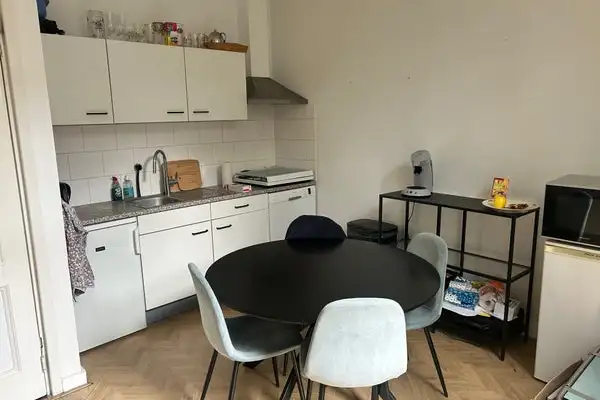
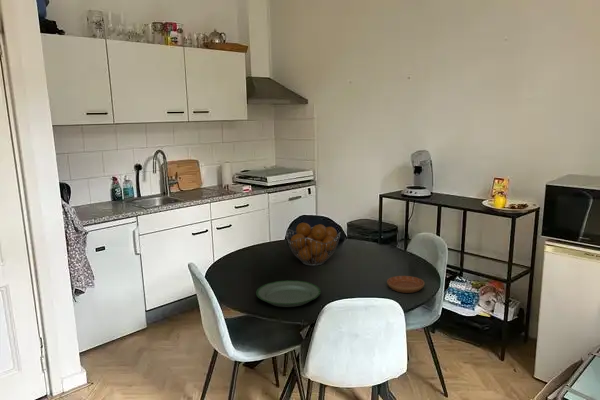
+ saucer [386,275,426,294]
+ fruit basket [285,222,341,267]
+ plate [255,279,322,308]
